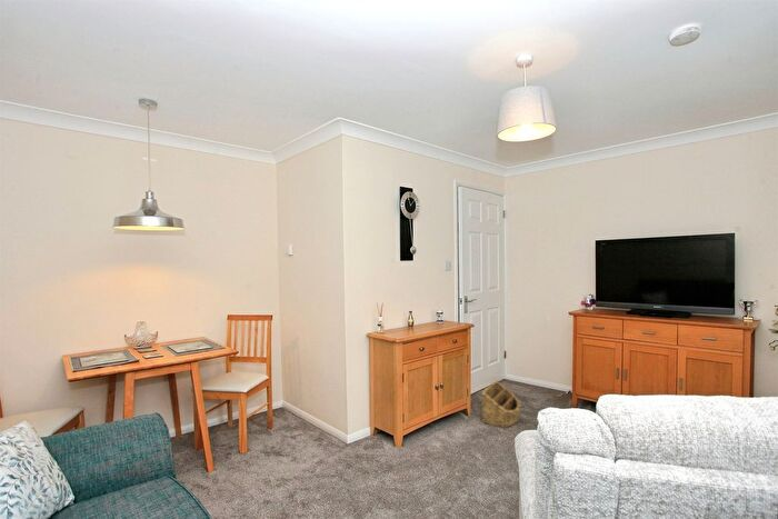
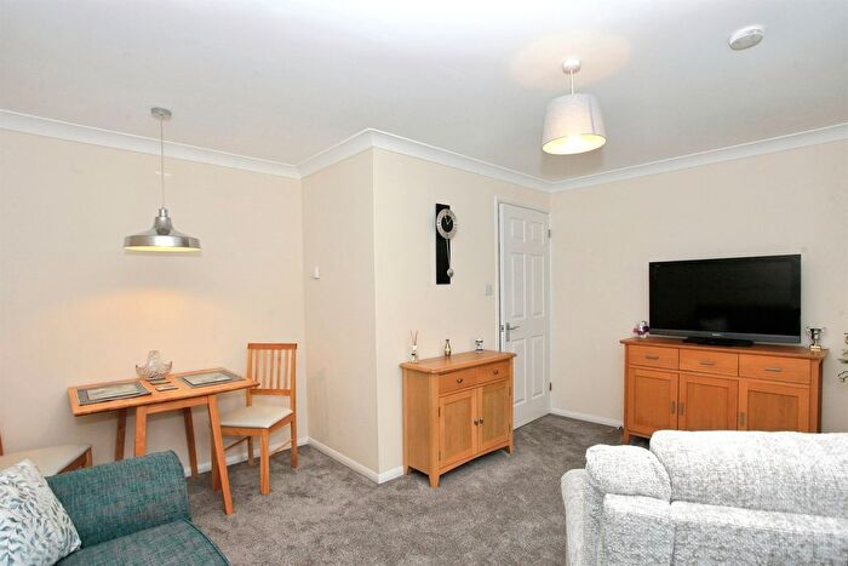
- basket [481,380,521,429]
